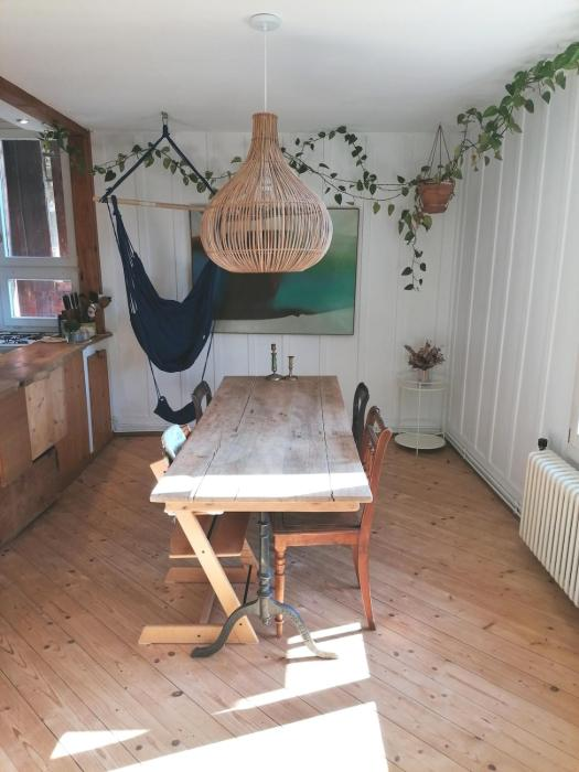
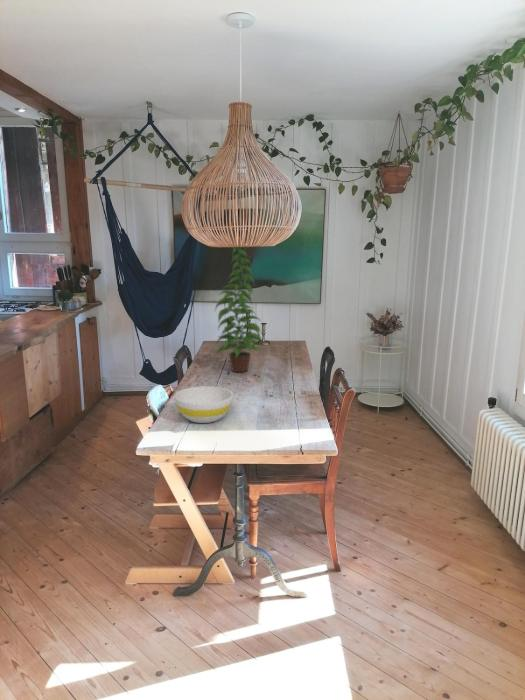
+ plant [214,246,265,373]
+ bowl [174,385,234,424]
